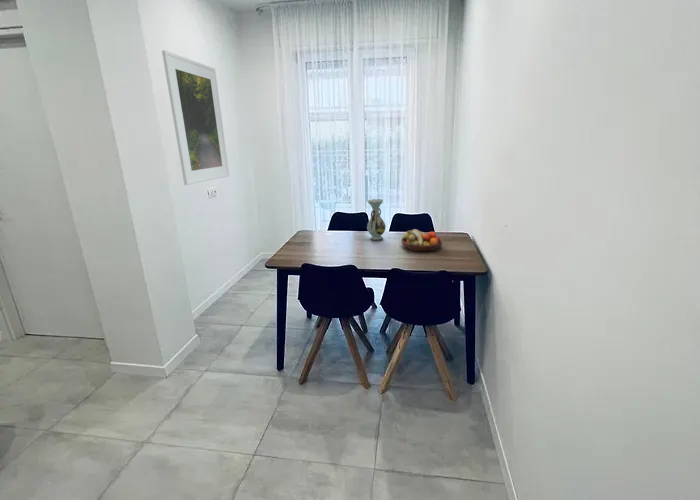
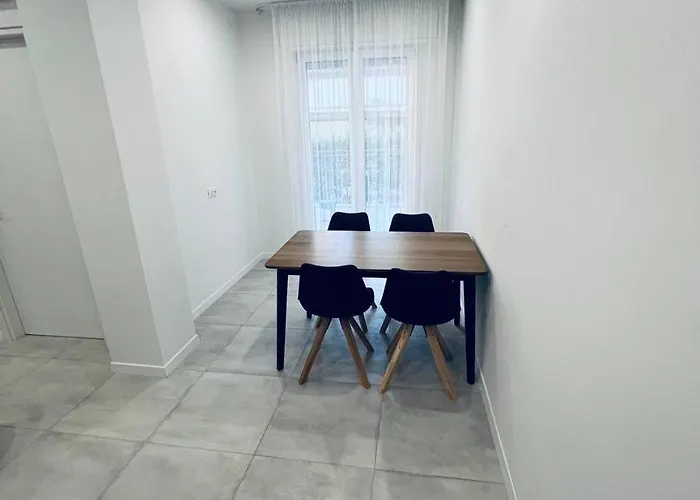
- vase [366,198,387,241]
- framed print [161,49,230,186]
- fruit bowl [400,228,443,252]
